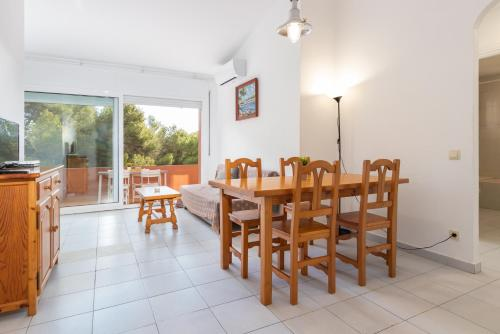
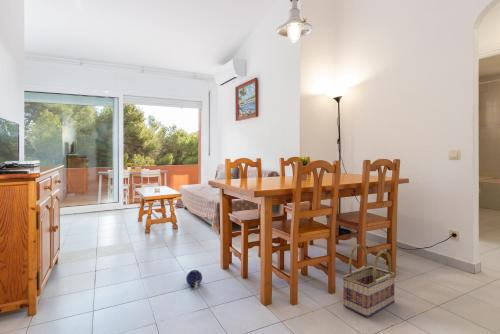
+ basket [342,243,396,318]
+ ball [185,269,203,290]
